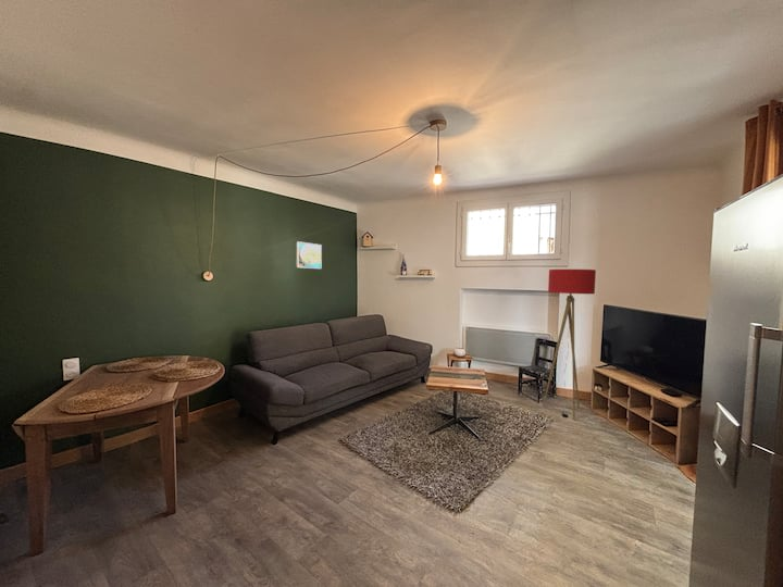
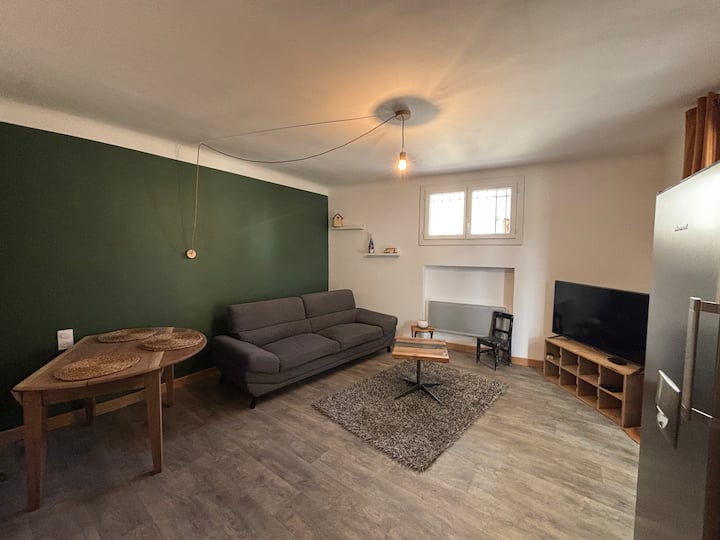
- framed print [296,240,323,270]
- floor lamp [542,268,597,421]
